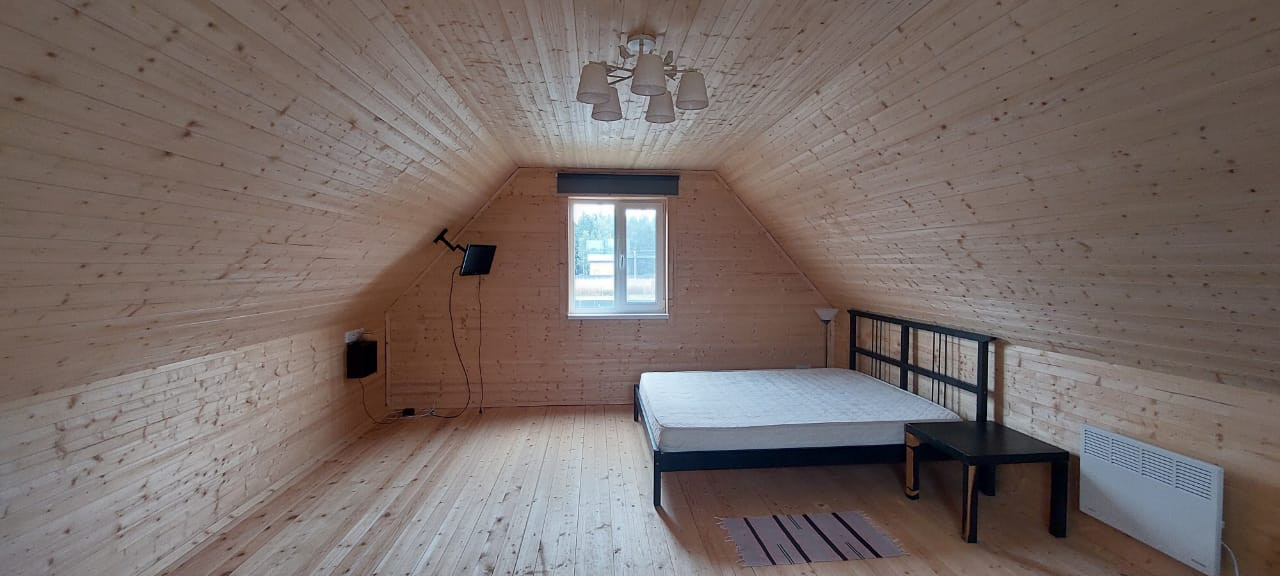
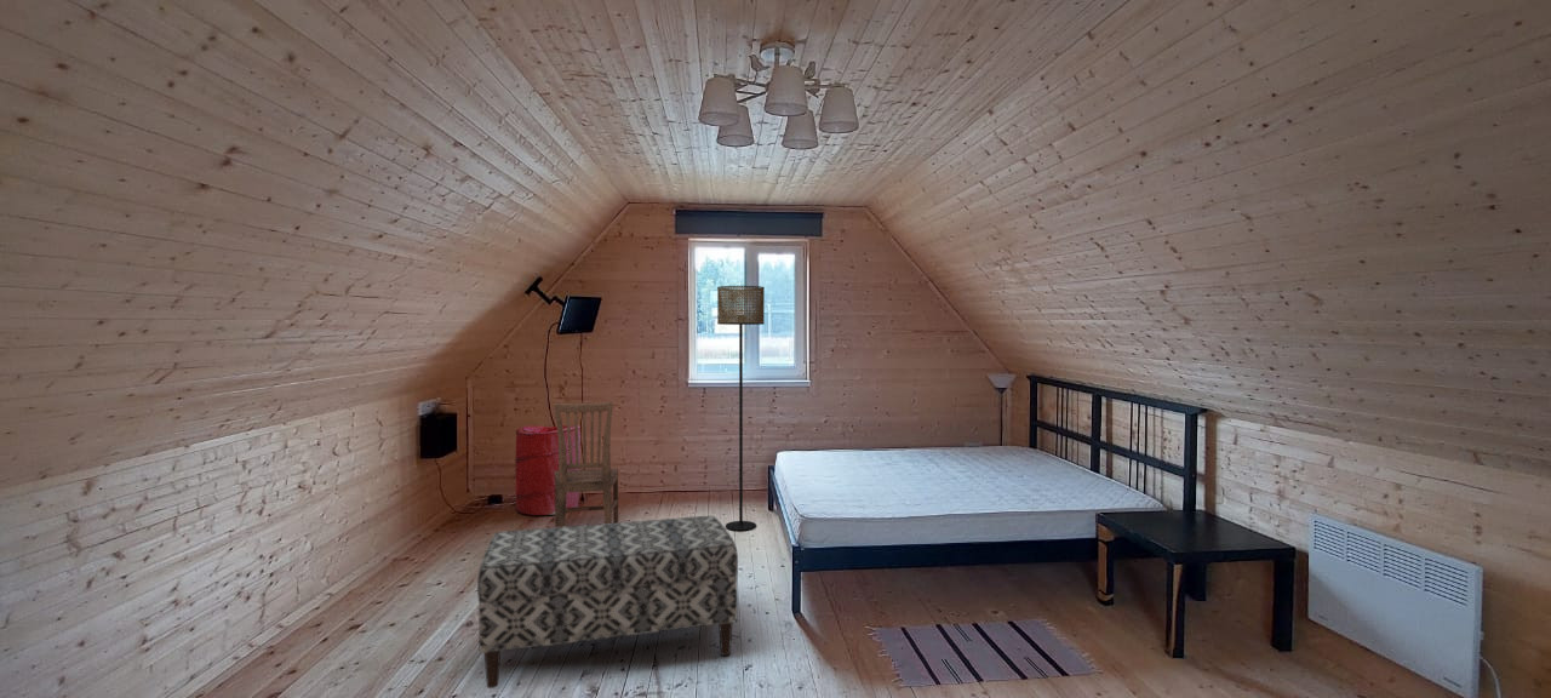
+ laundry hamper [514,424,582,516]
+ floor lamp [716,285,766,532]
+ bench [476,515,739,690]
+ chair [553,400,619,527]
